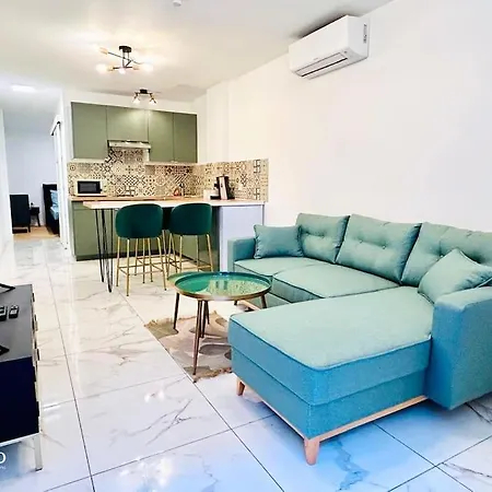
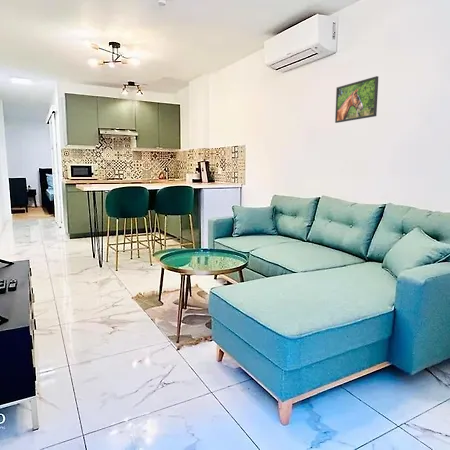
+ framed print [334,75,379,124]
